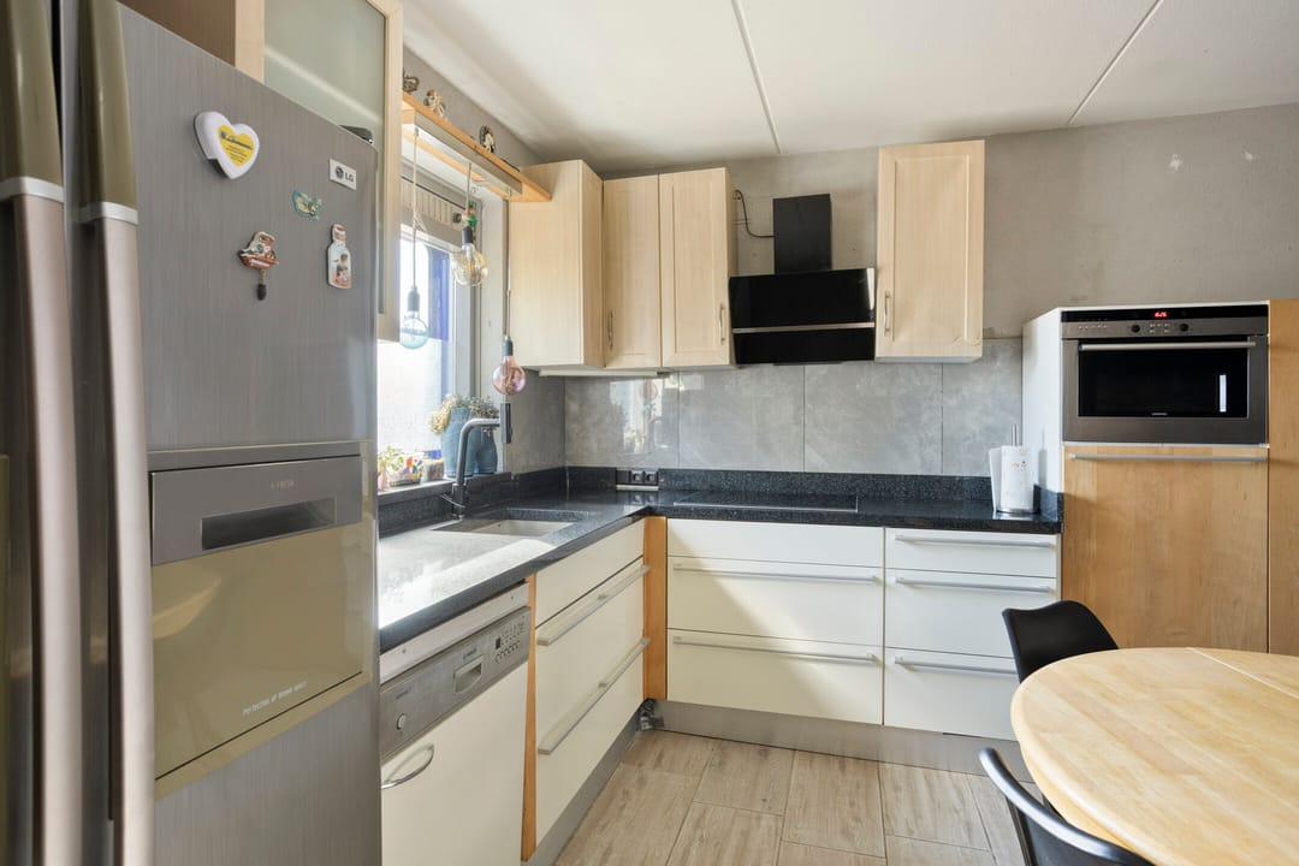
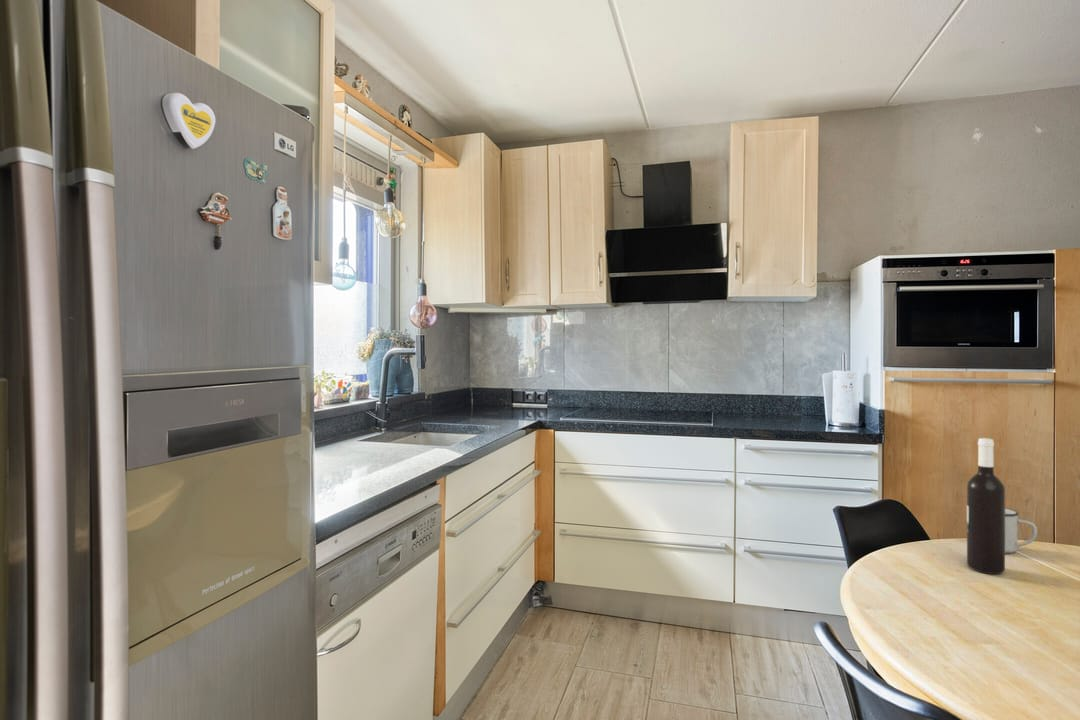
+ wine bottle [966,437,1006,575]
+ mug [1005,507,1038,554]
